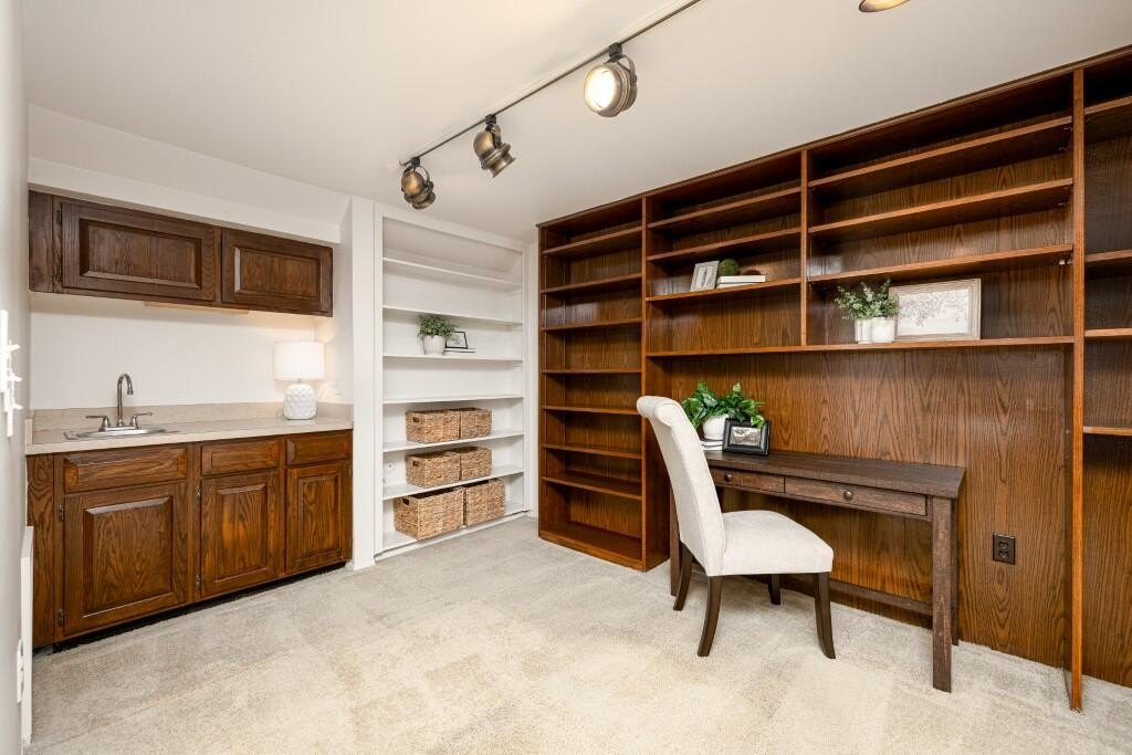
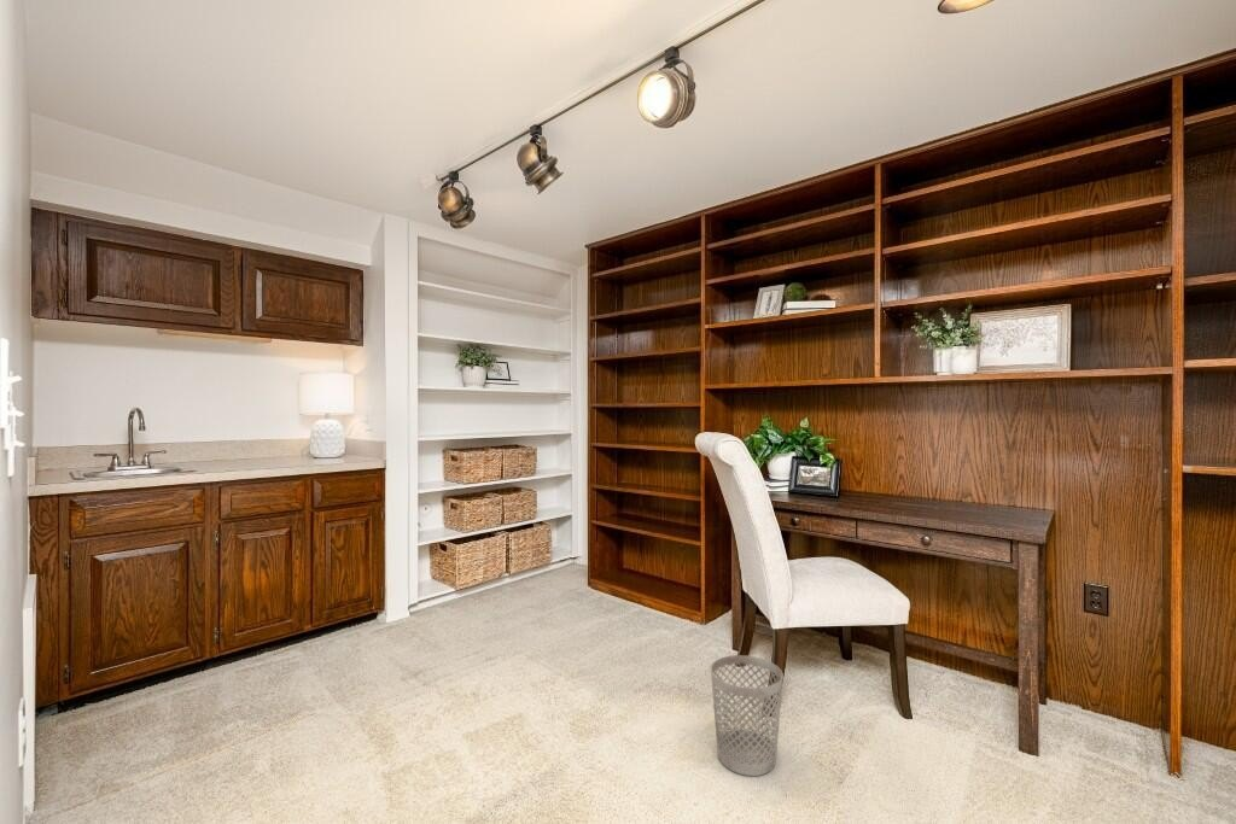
+ wastebasket [710,654,785,777]
